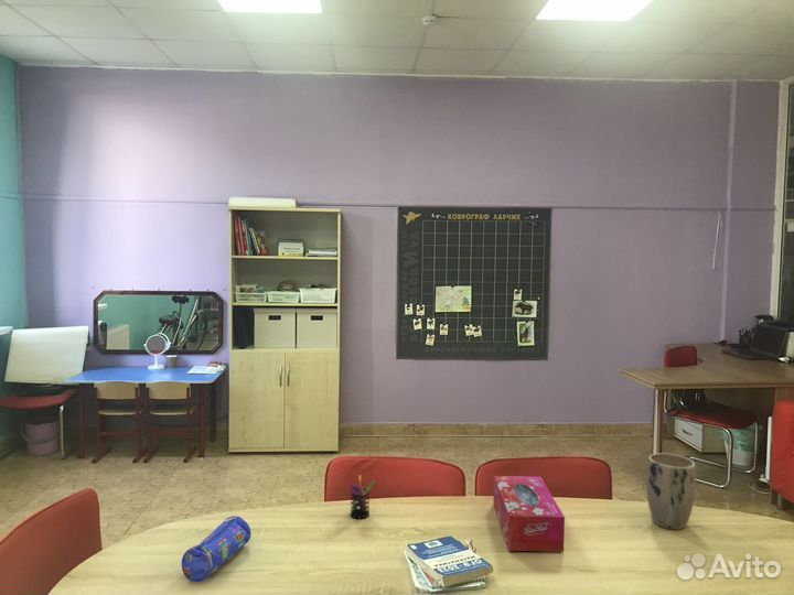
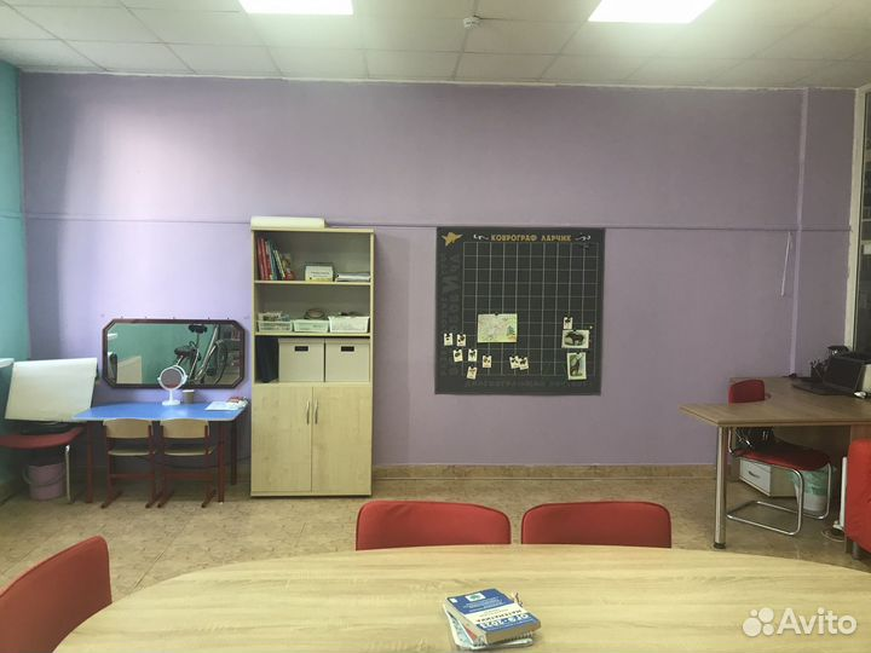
- pencil case [181,515,253,583]
- tissue box [492,475,566,553]
- plant pot [646,452,697,531]
- pen holder [350,474,376,519]
